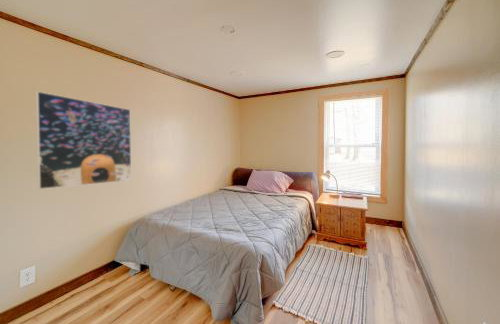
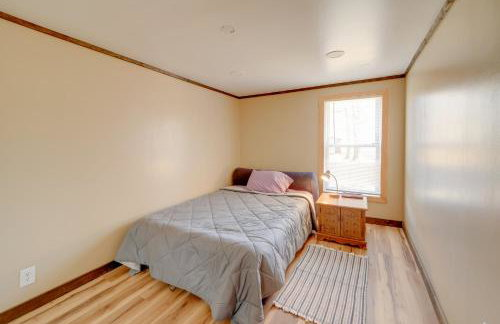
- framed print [35,90,132,190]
